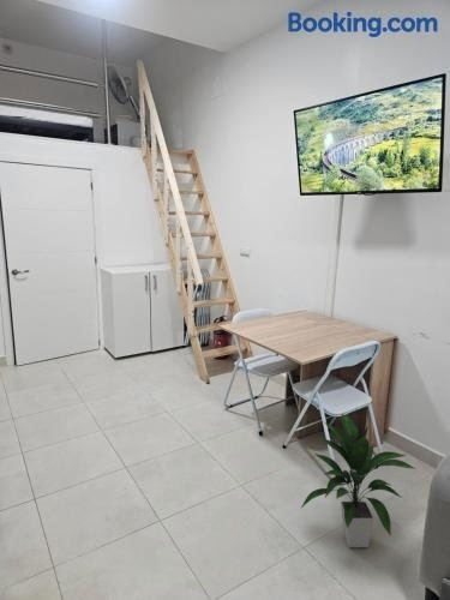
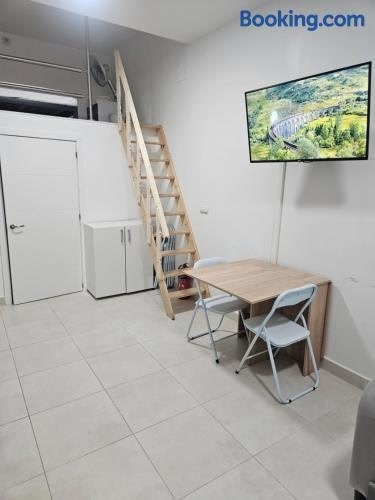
- indoor plant [300,413,418,548]
